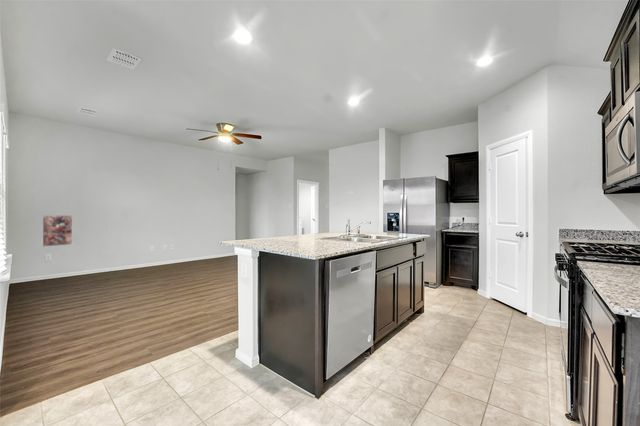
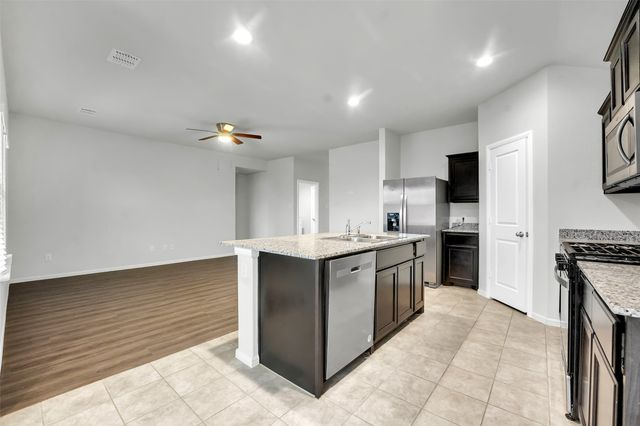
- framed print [42,214,73,247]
